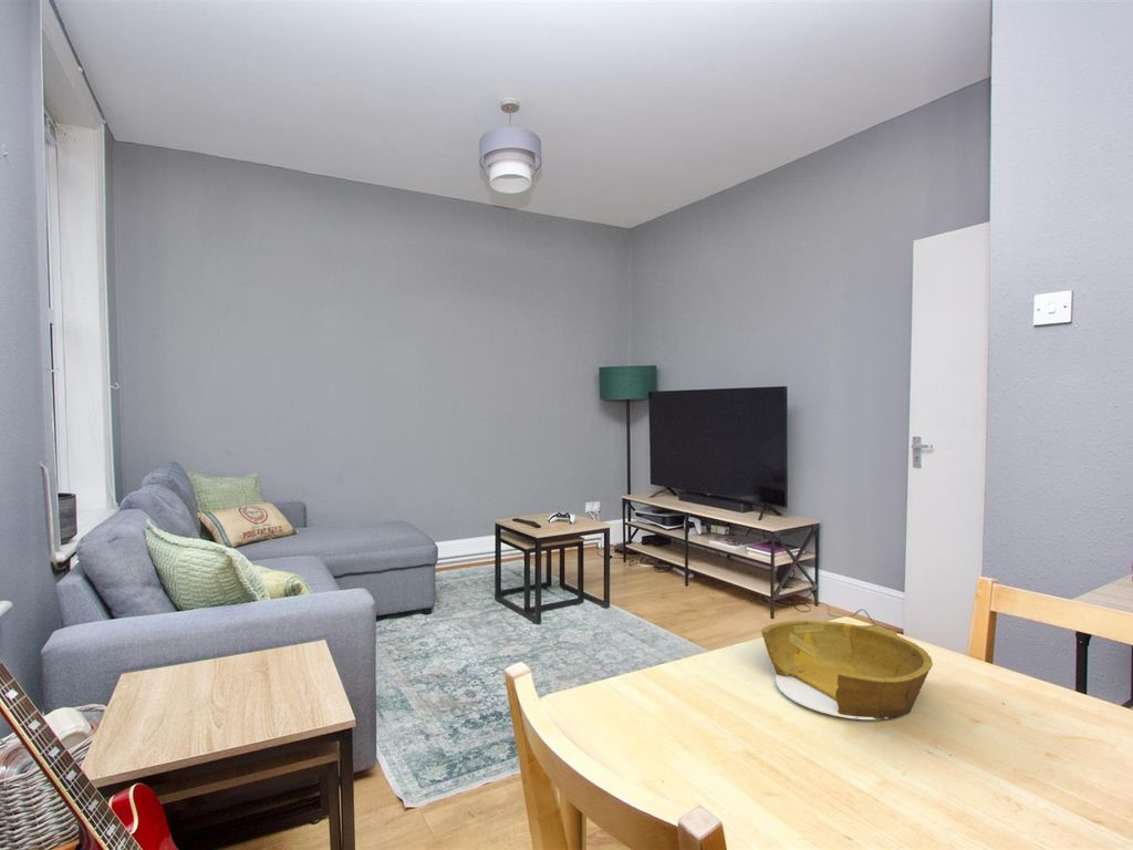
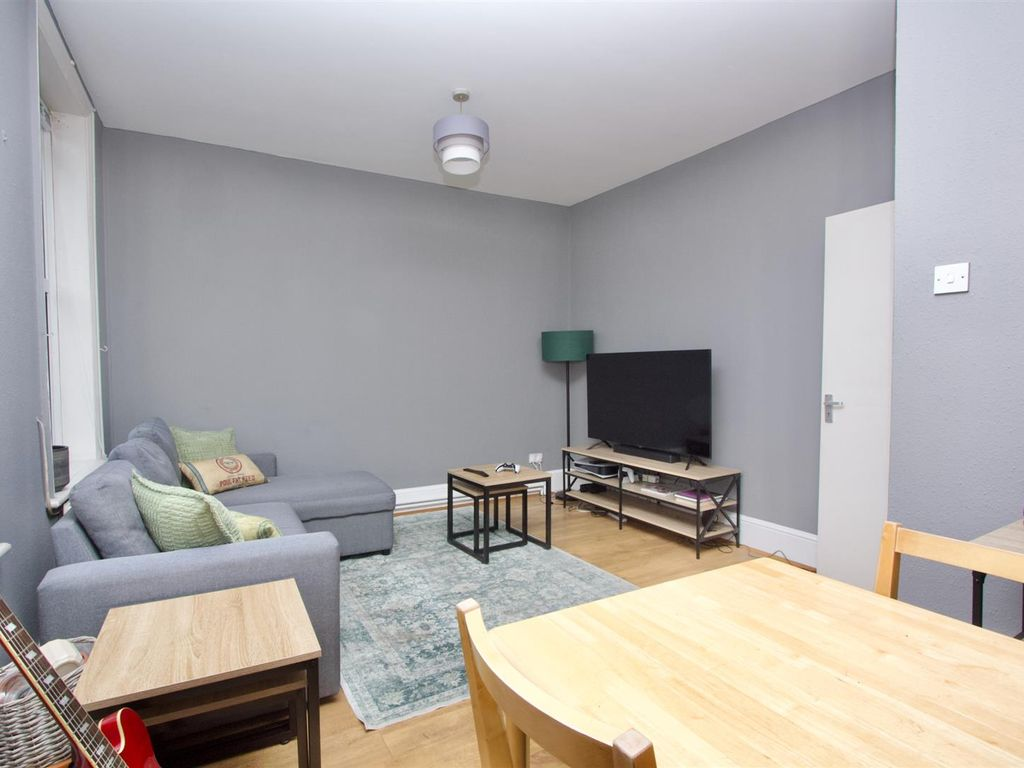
- bowl [760,620,934,721]
